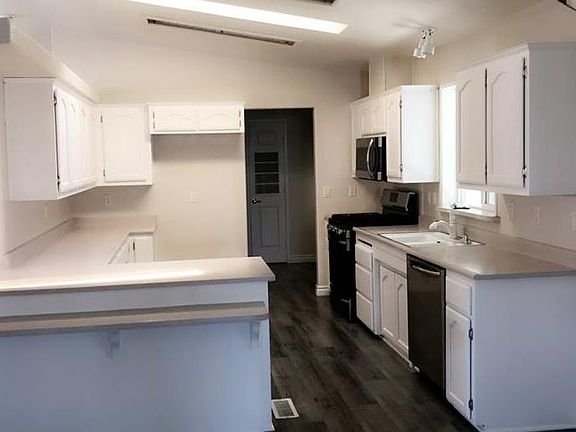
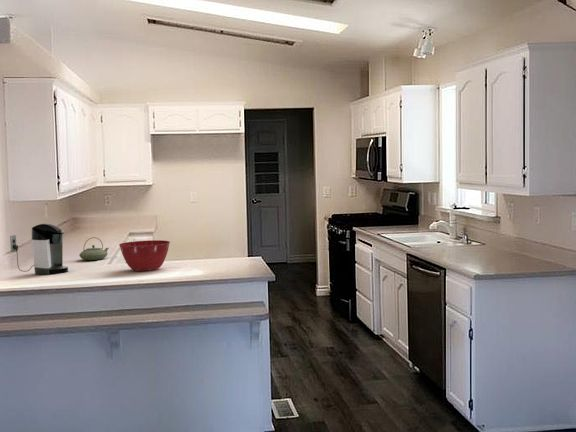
+ mixing bowl [118,239,171,272]
+ coffee maker [9,222,69,276]
+ teapot [78,236,110,261]
